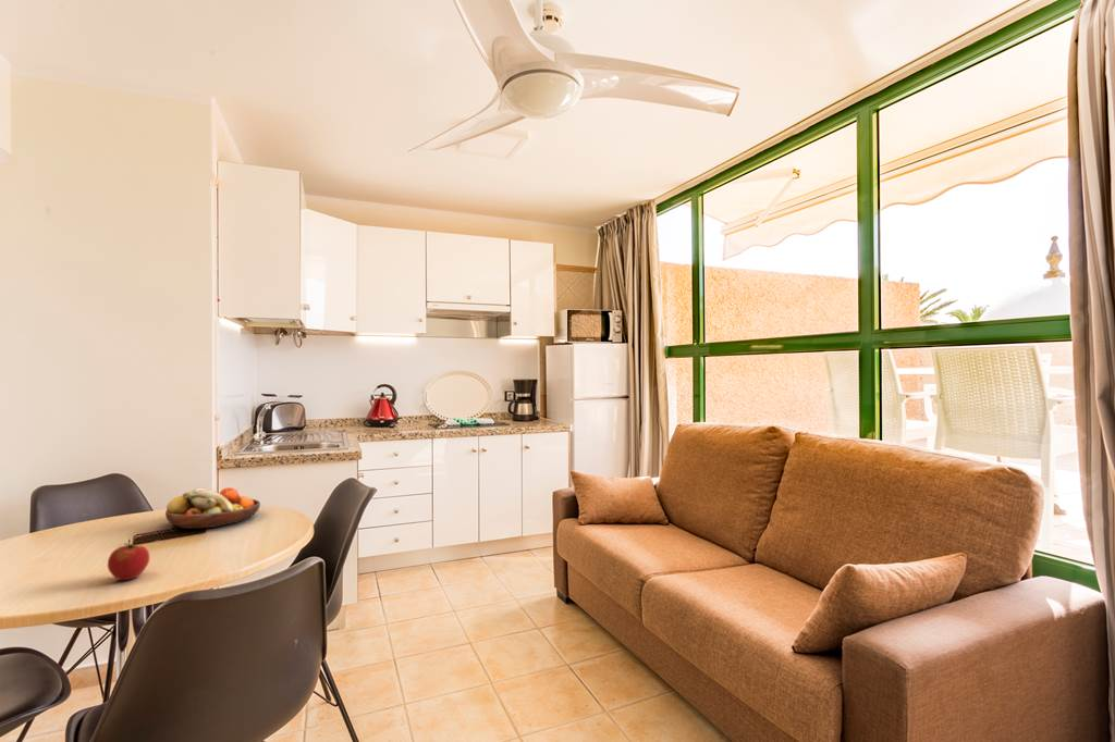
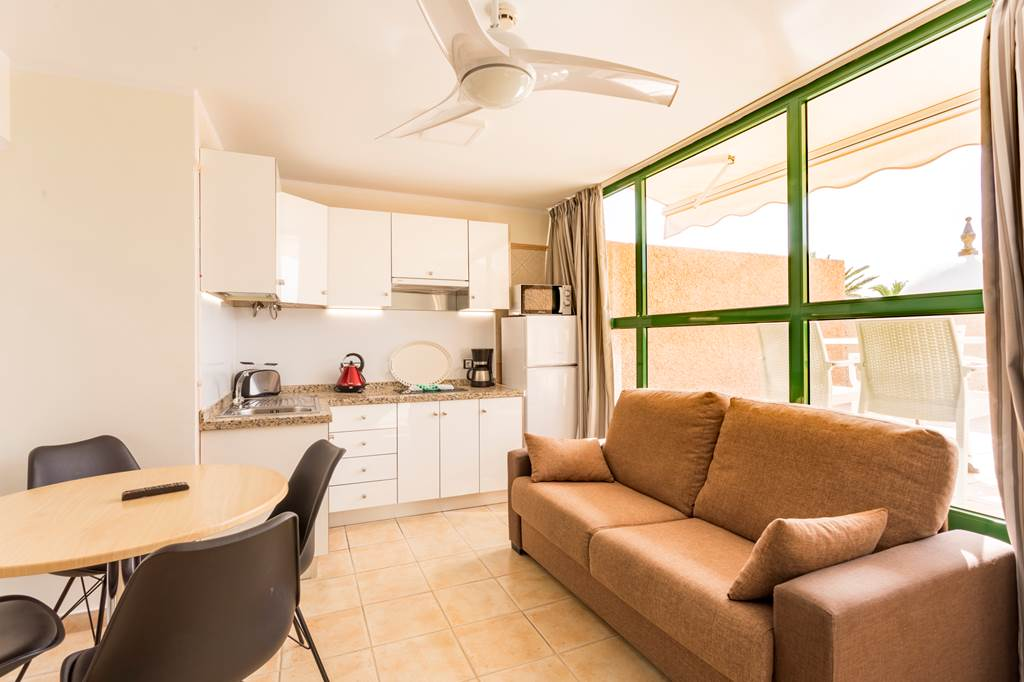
- apple [107,539,150,581]
- fruit bowl [164,486,261,530]
